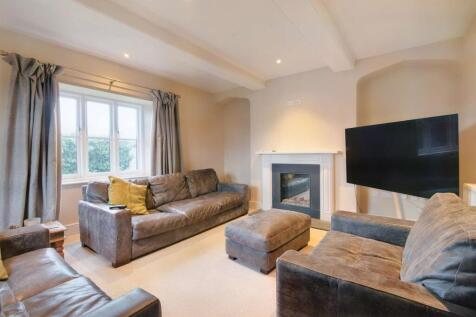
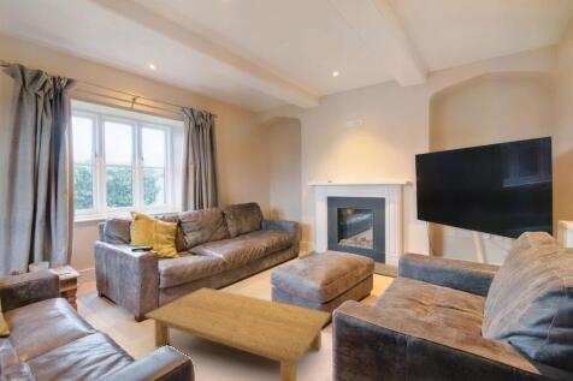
+ coffee table [143,286,331,381]
